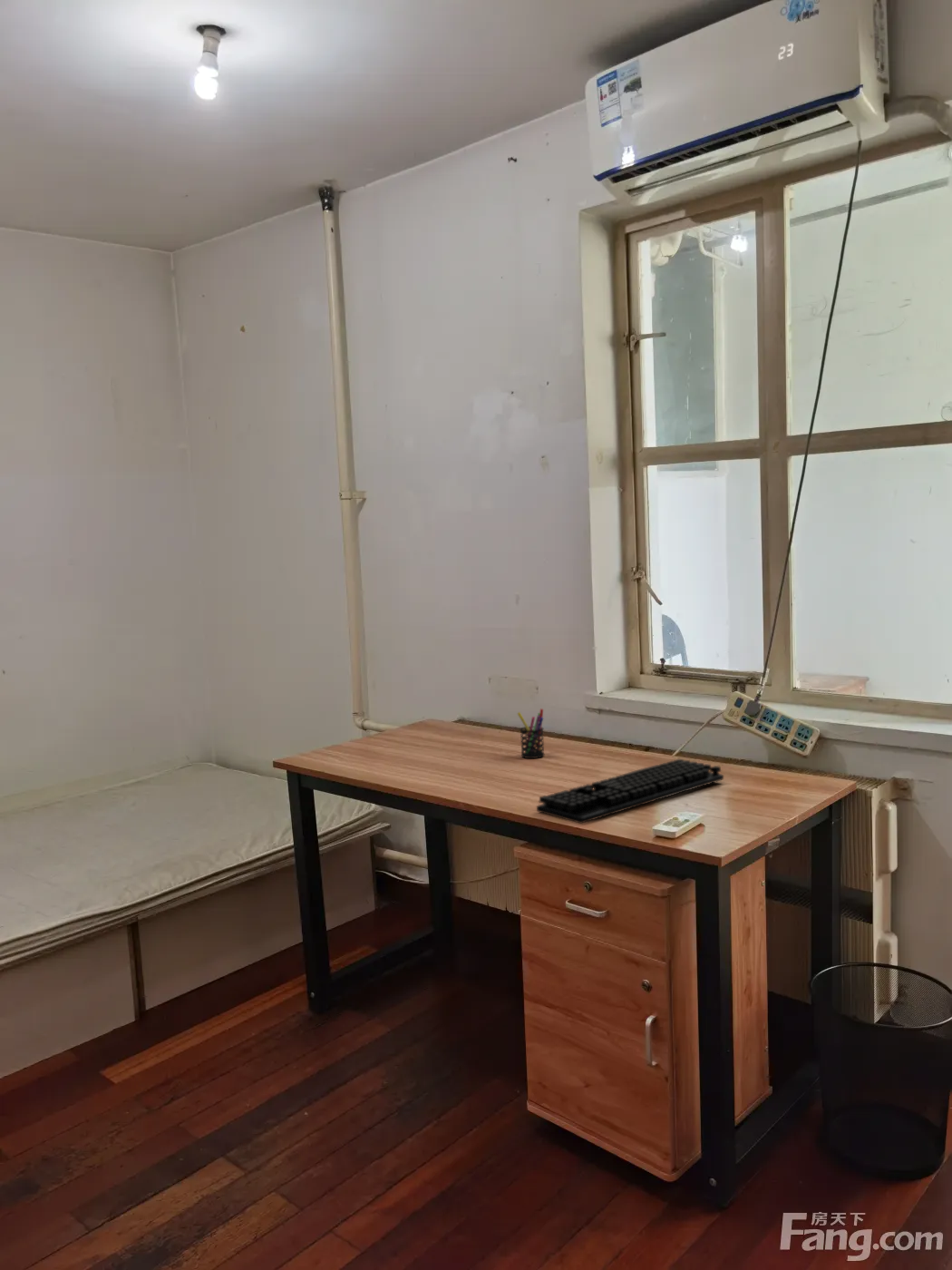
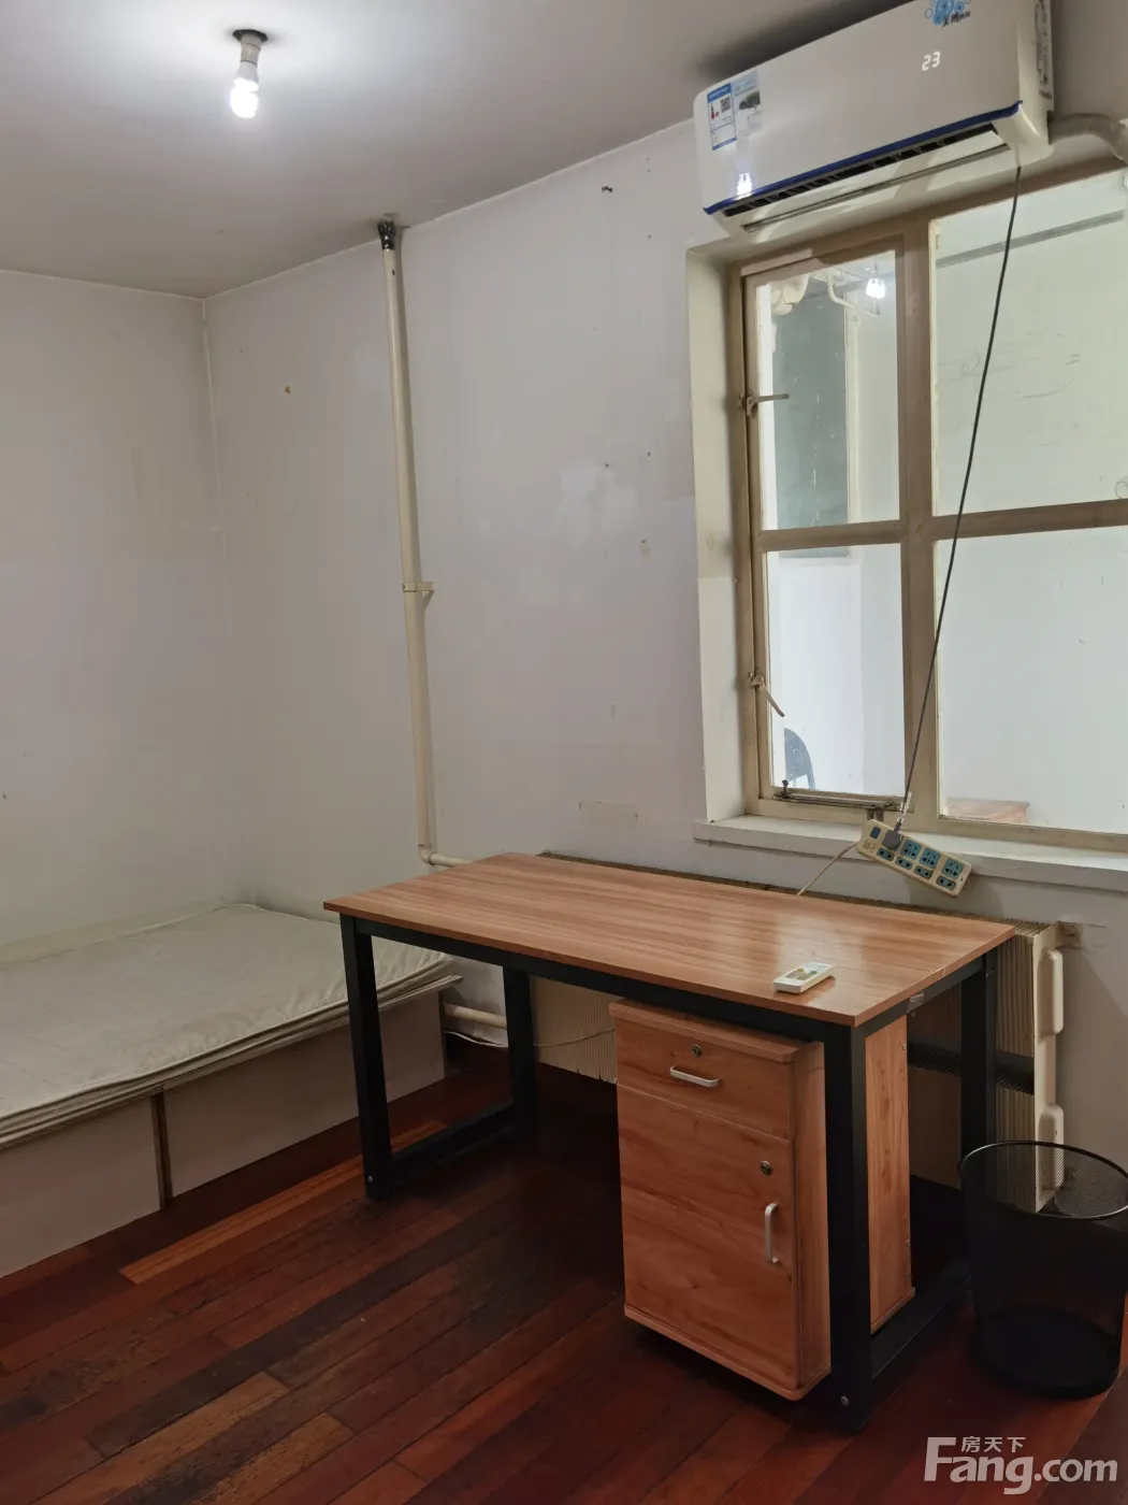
- keyboard [536,758,724,825]
- pen holder [516,708,546,759]
